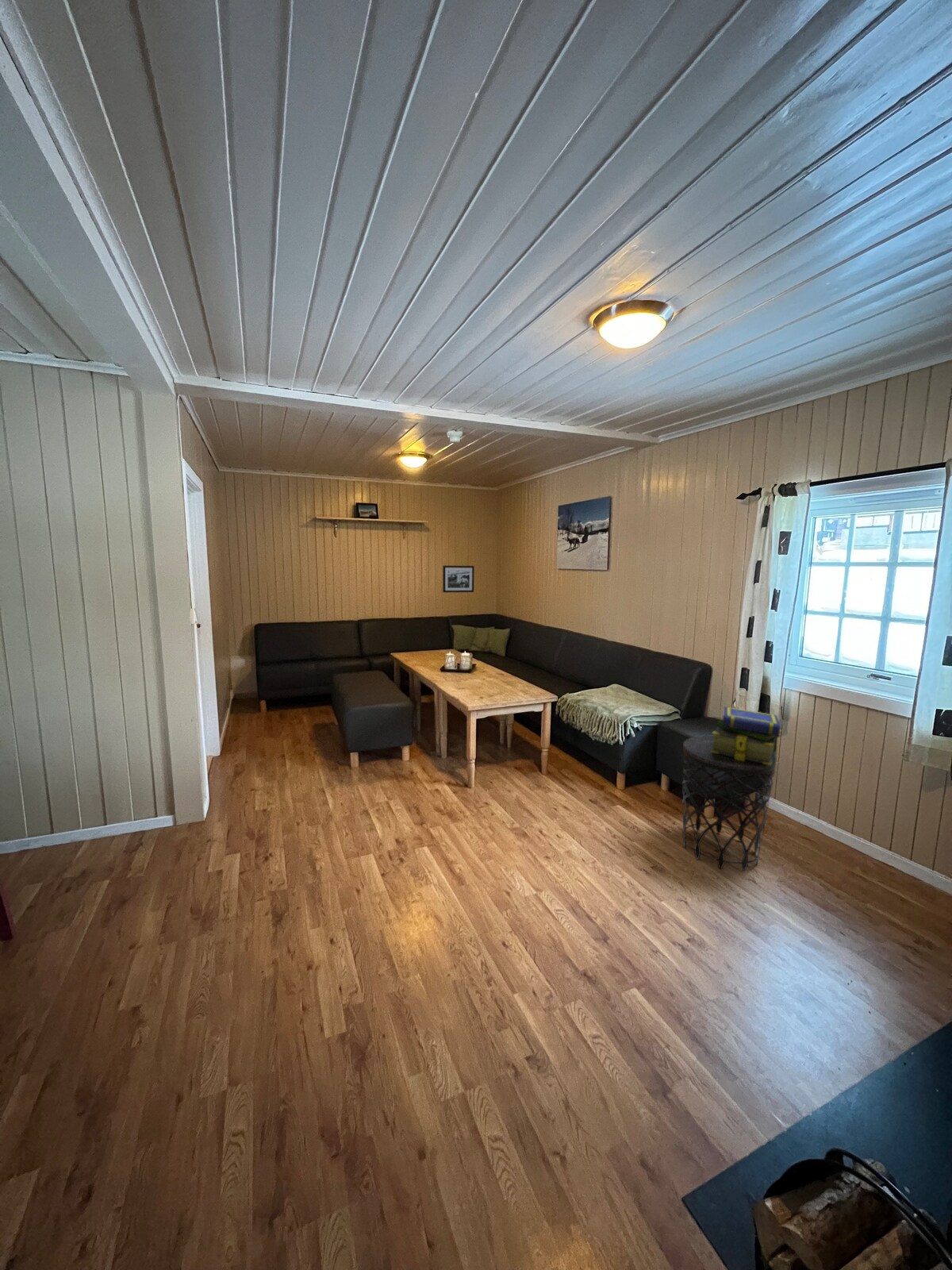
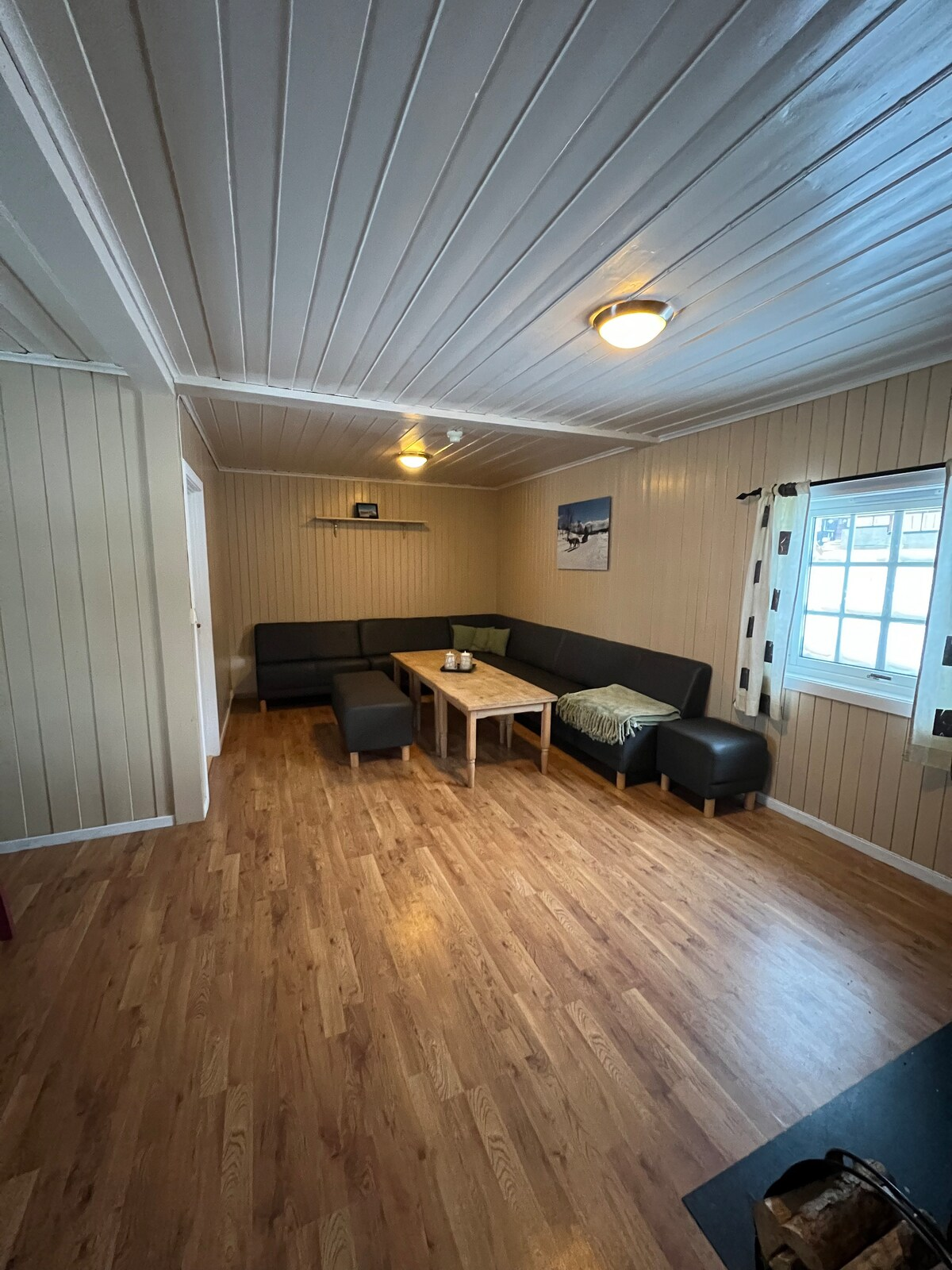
- side table [681,735,777,872]
- picture frame [442,565,475,593]
- stack of books [711,706,783,765]
